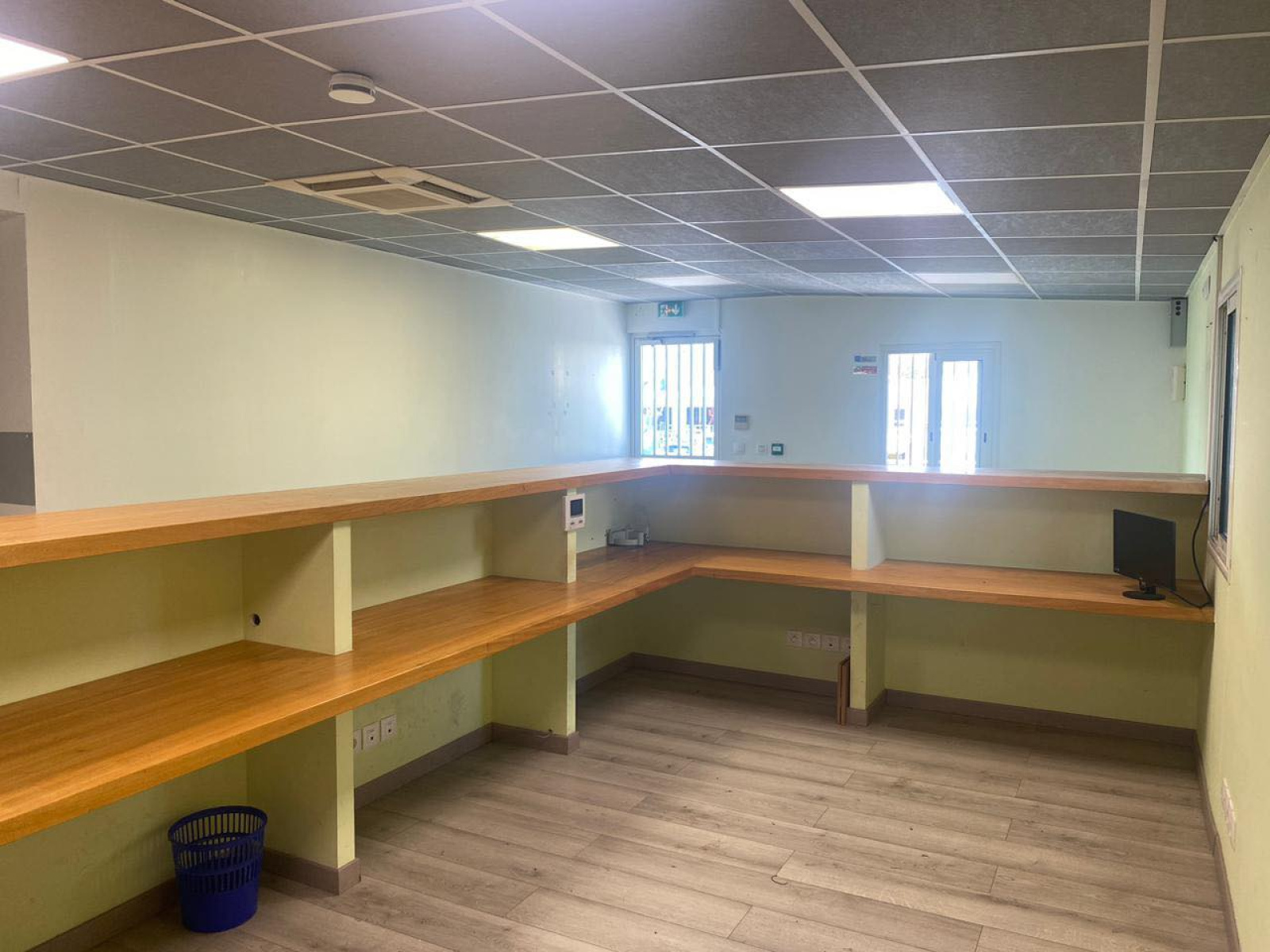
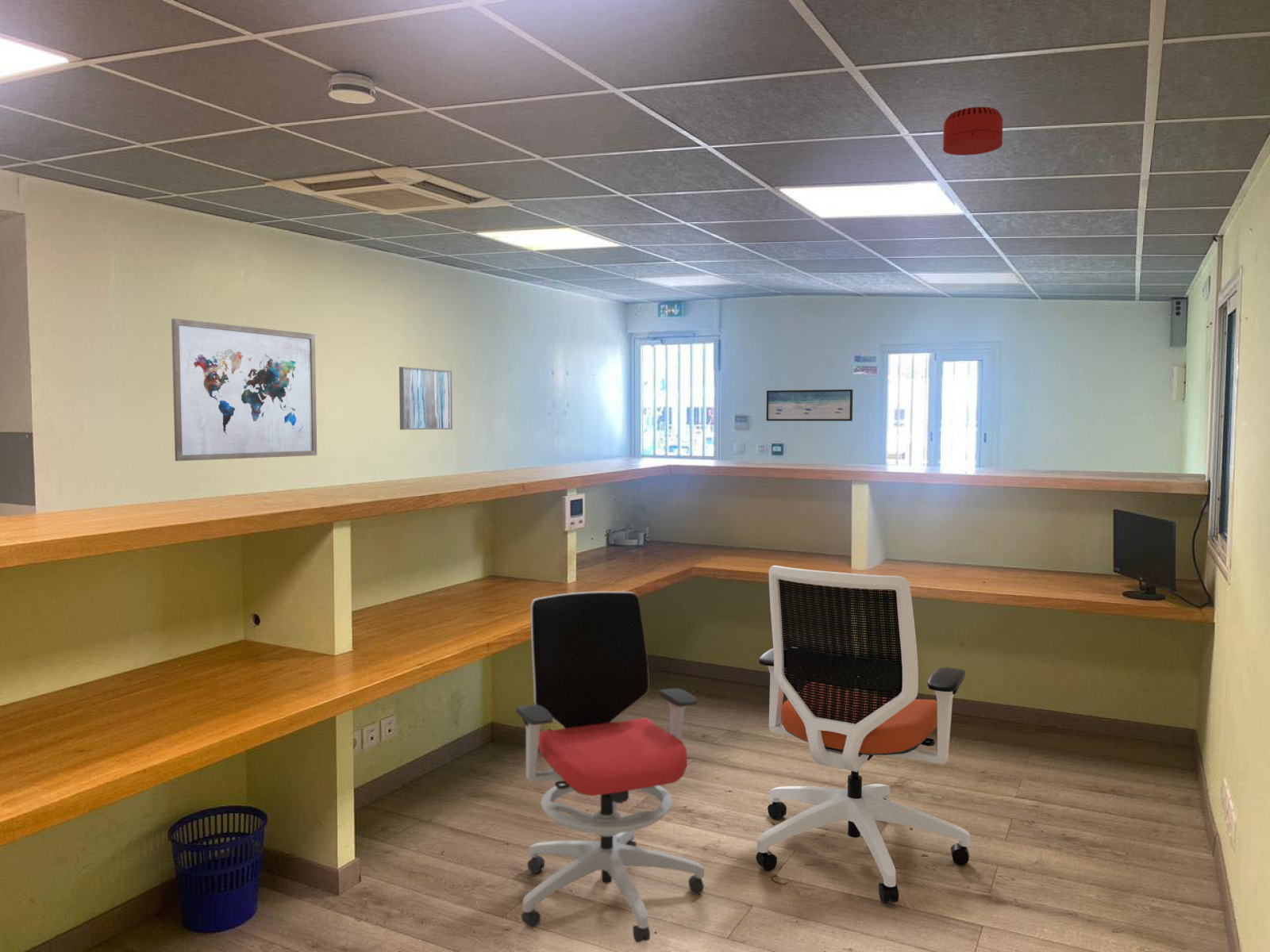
+ smoke detector [942,106,1003,156]
+ wall art [171,317,318,462]
+ wall art [766,389,853,422]
+ office chair [755,565,972,904]
+ office chair [515,591,705,943]
+ wall art [398,366,453,431]
